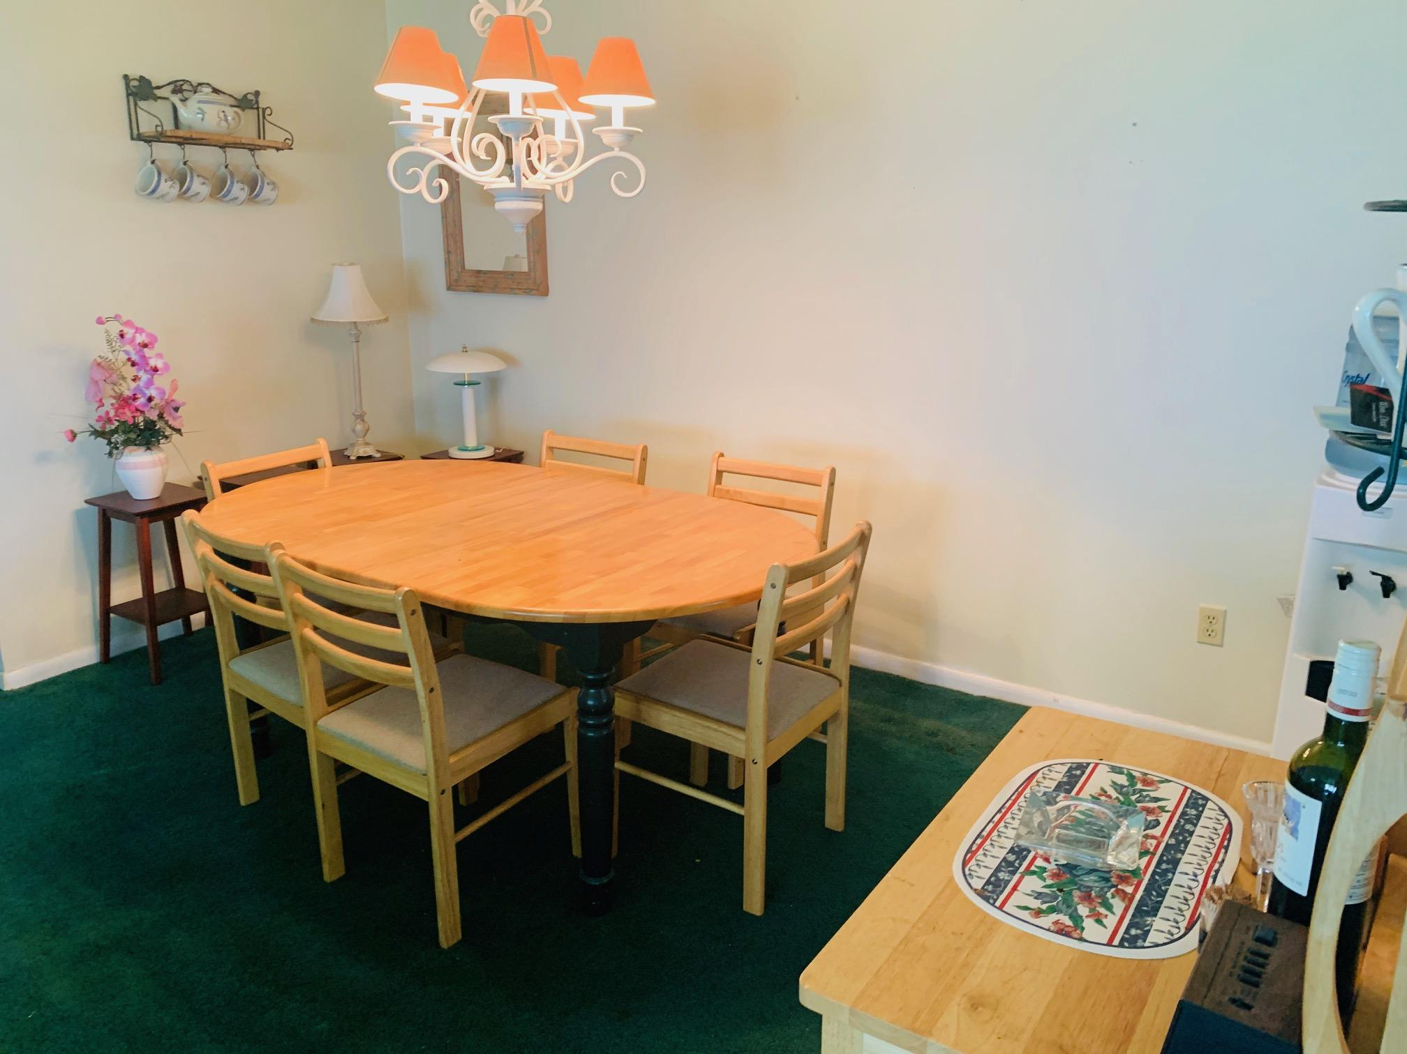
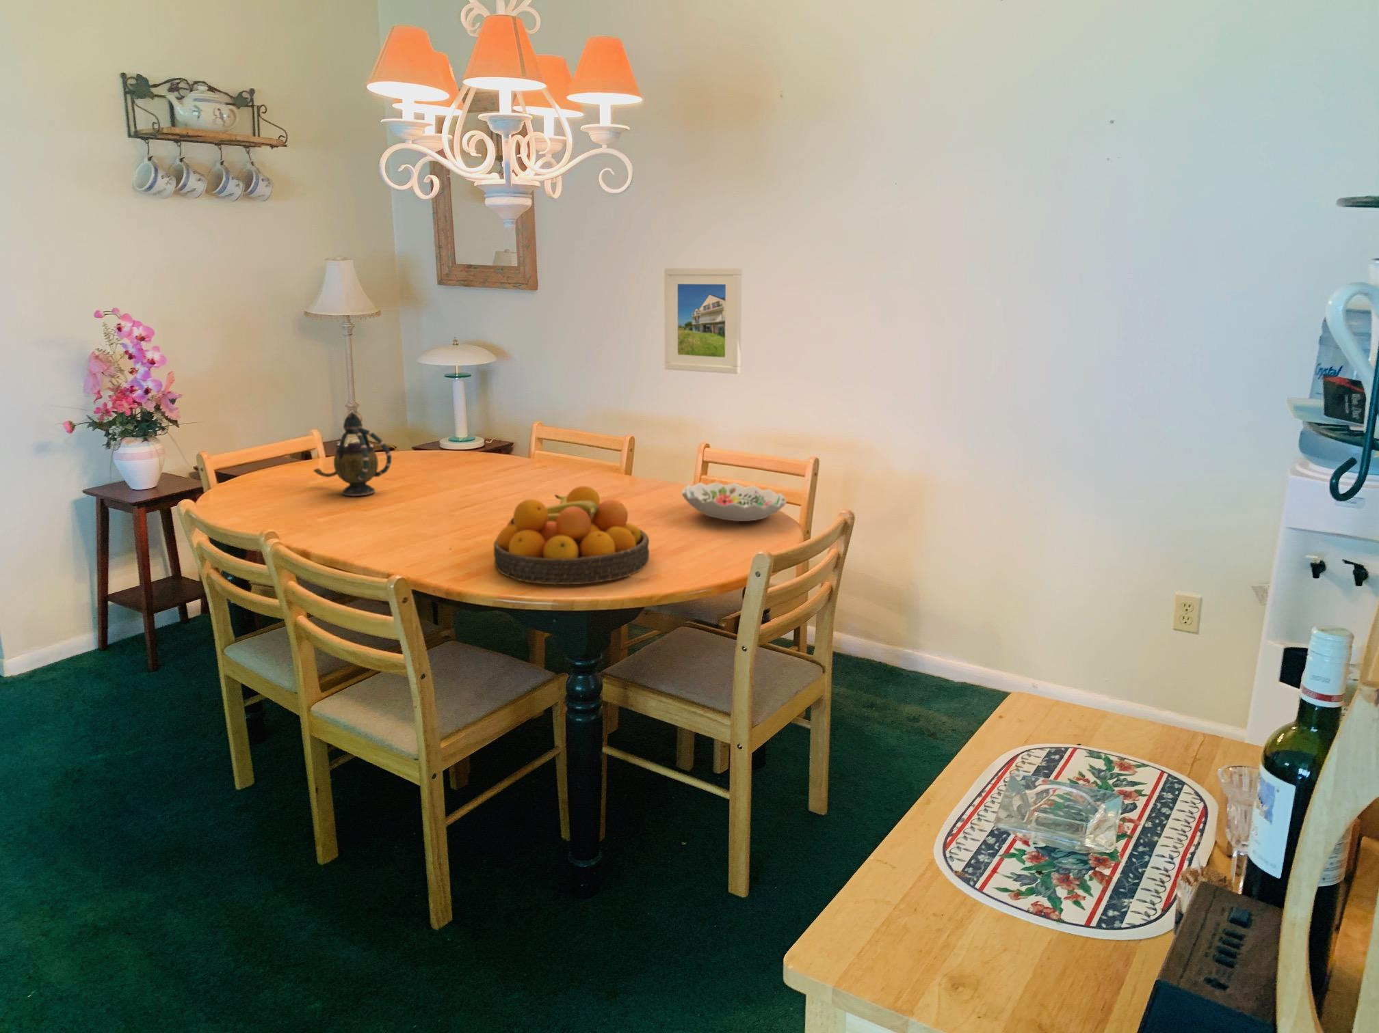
+ decorative bowl [681,481,786,522]
+ fruit bowl [493,486,649,586]
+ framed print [663,267,743,374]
+ teapot [313,411,392,497]
